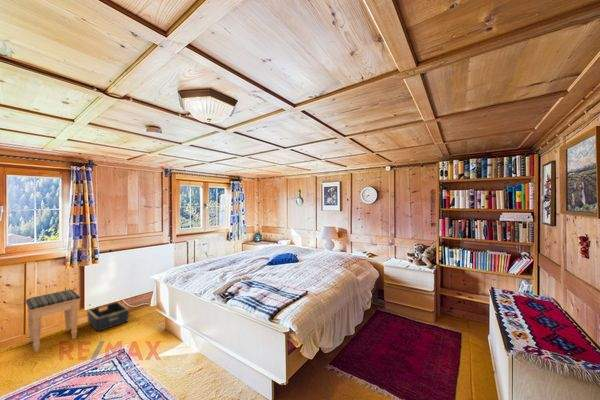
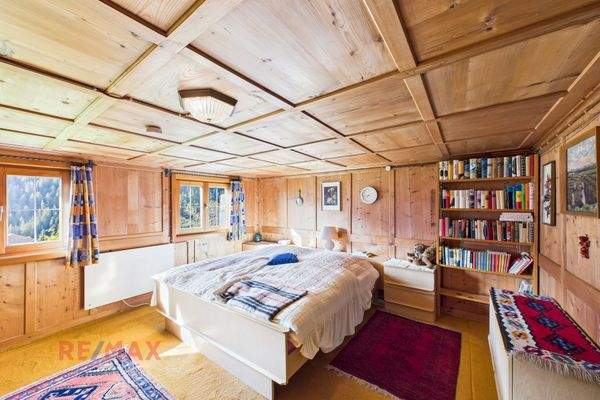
- basket [86,301,130,332]
- footstool [25,289,82,352]
